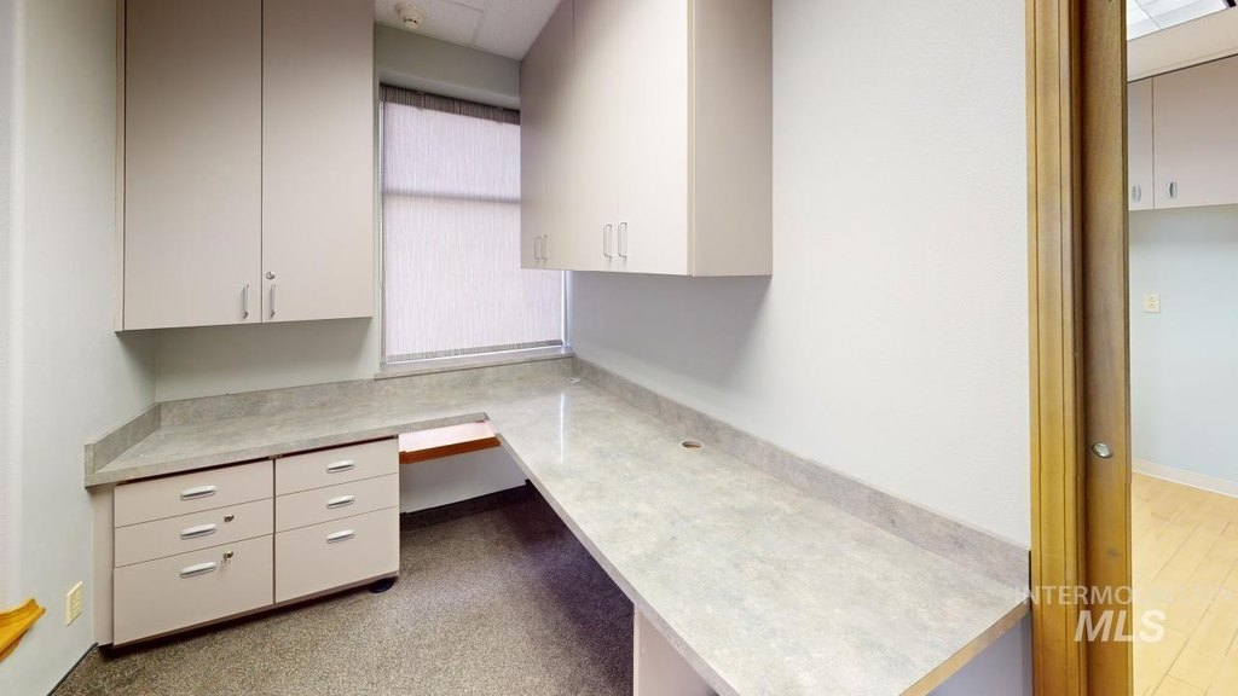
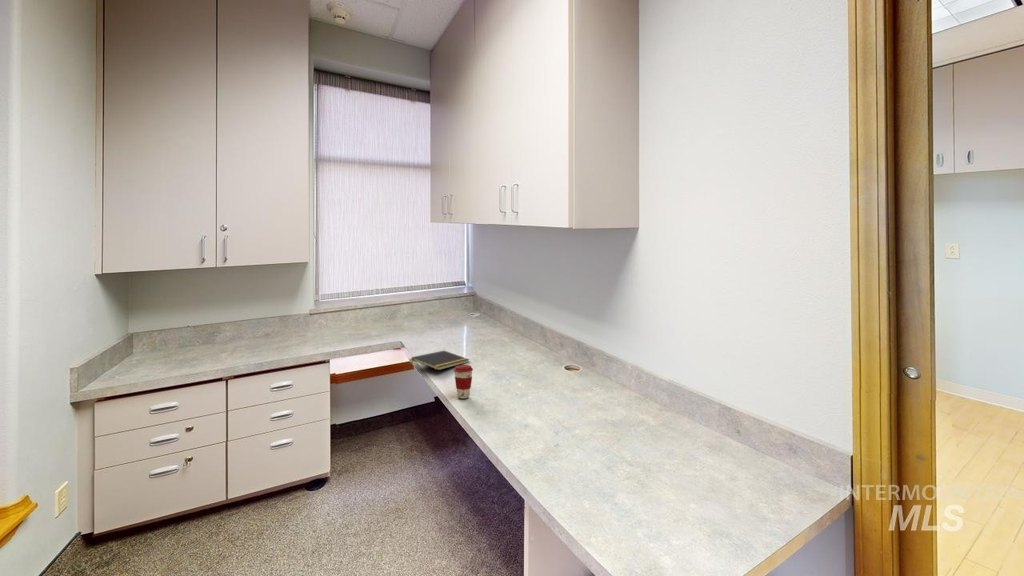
+ notepad [410,350,471,371]
+ coffee cup [453,364,474,399]
